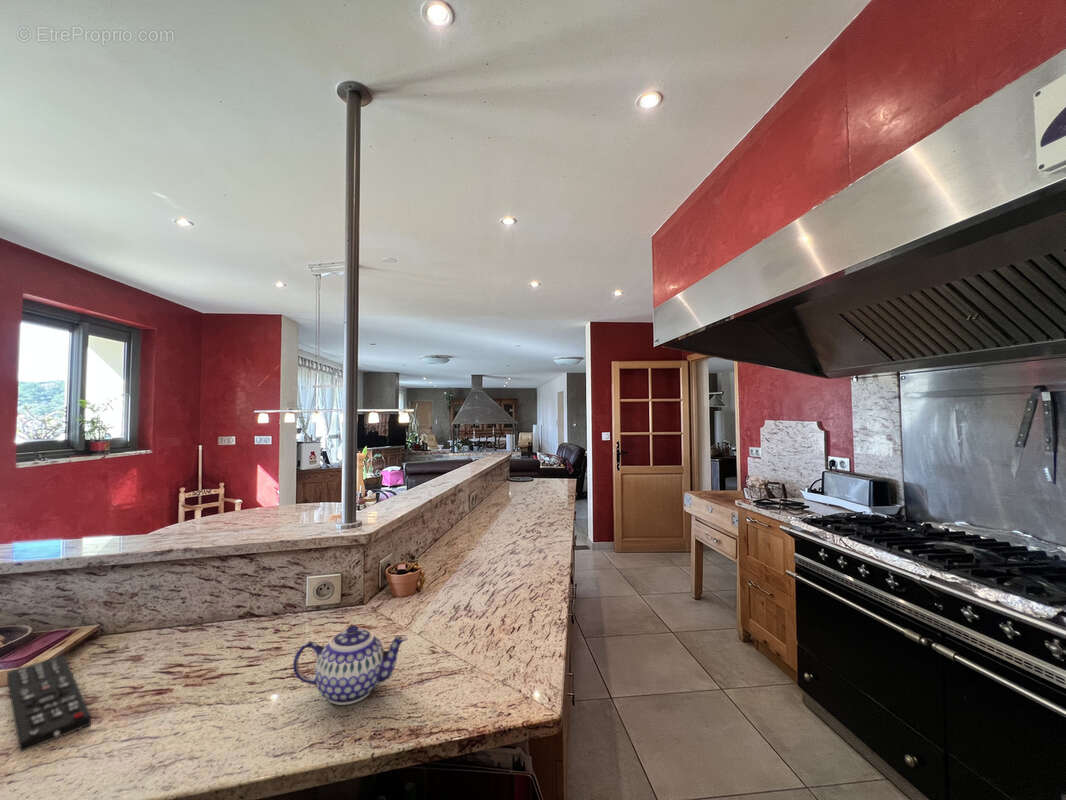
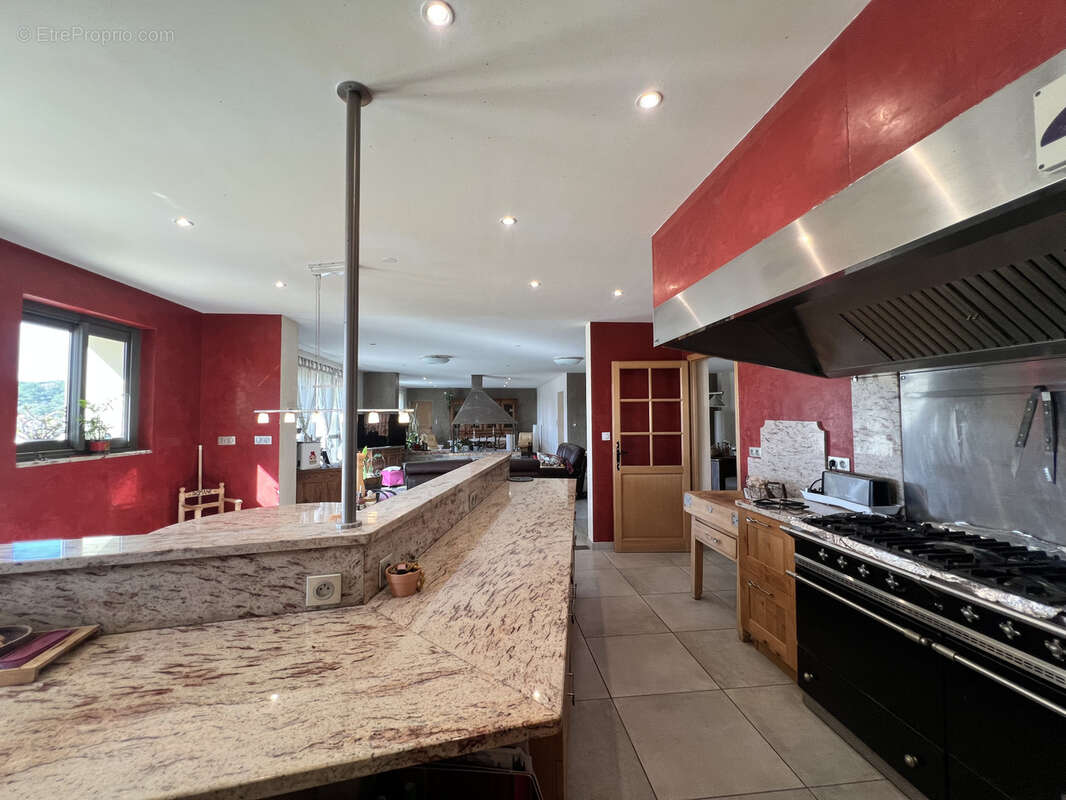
- teapot [292,624,408,706]
- remote control [6,654,92,753]
